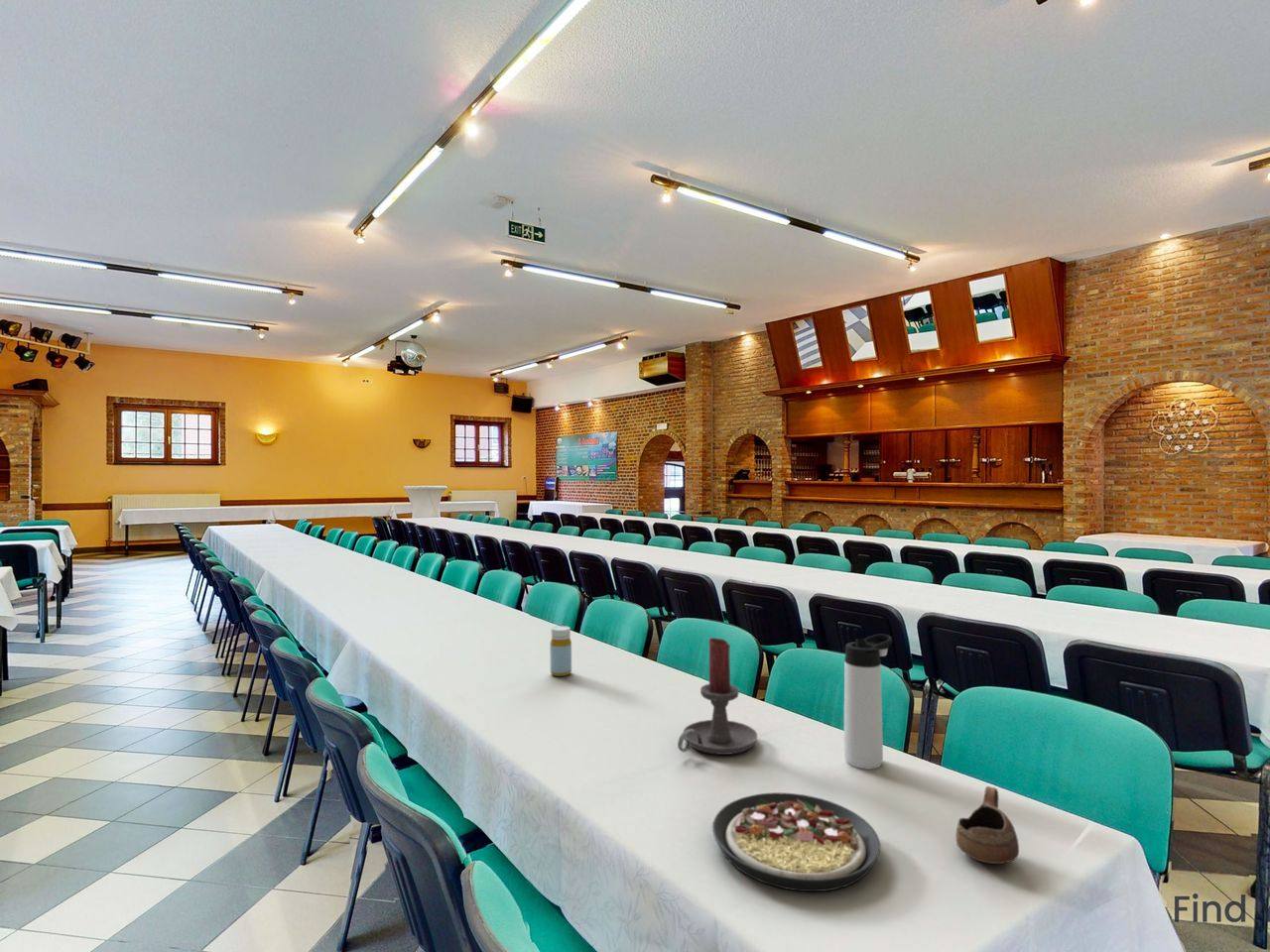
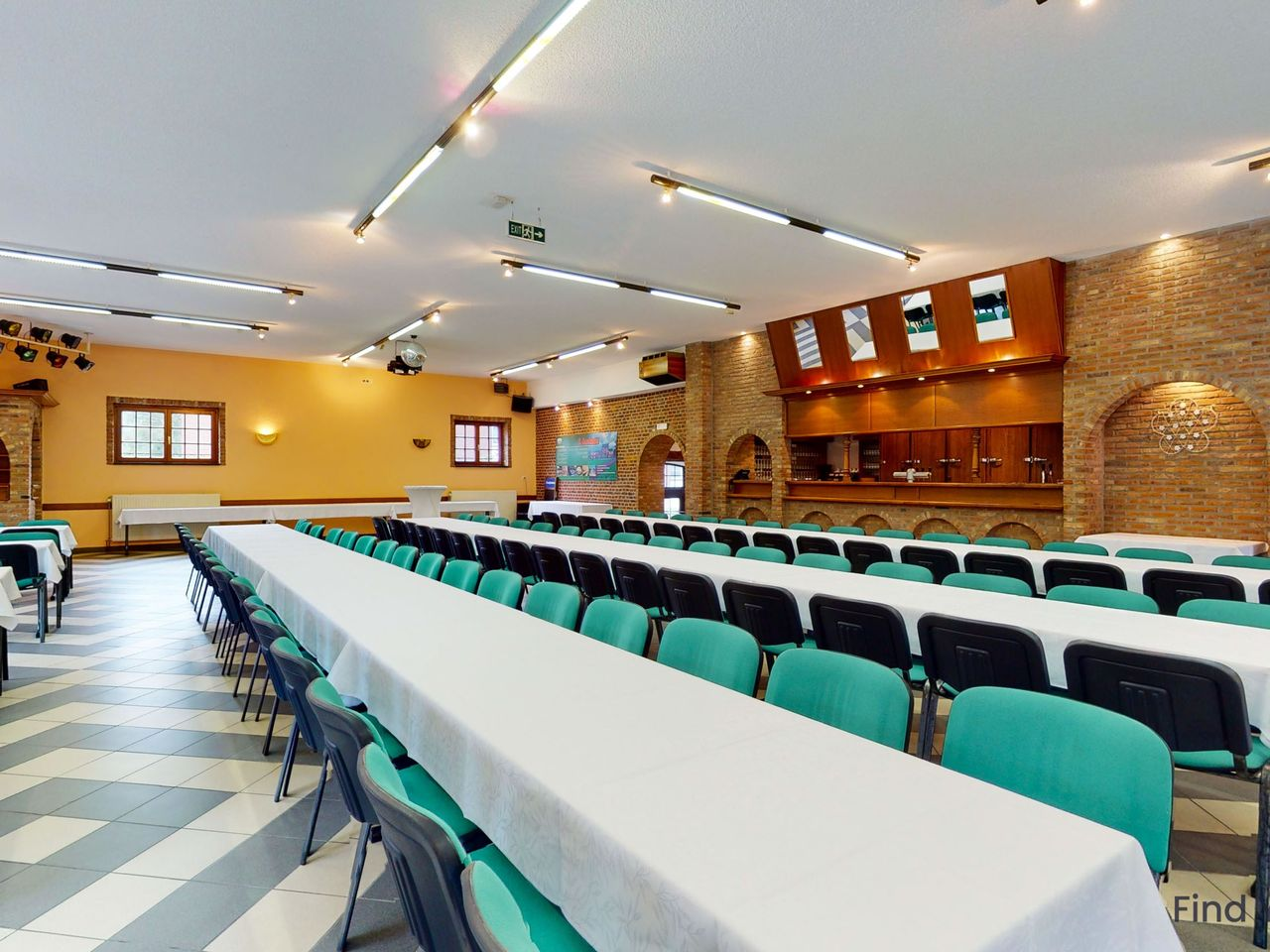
- plate [711,791,881,892]
- cup [954,785,1020,865]
- bottle [549,625,572,677]
- candle holder [677,637,758,756]
- thermos bottle [843,634,893,771]
